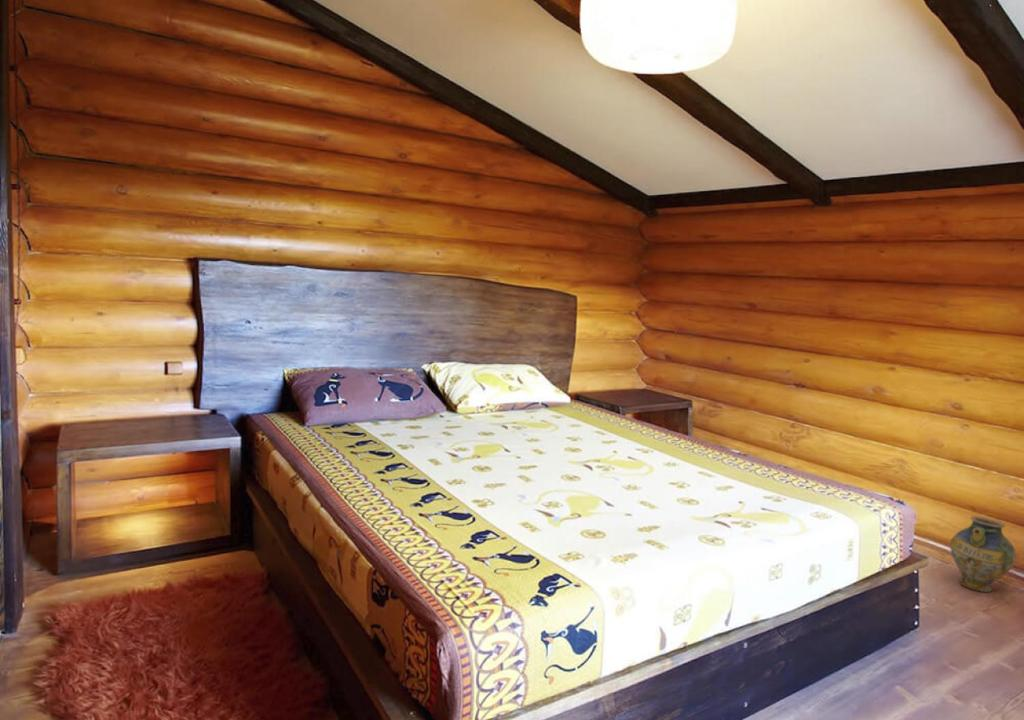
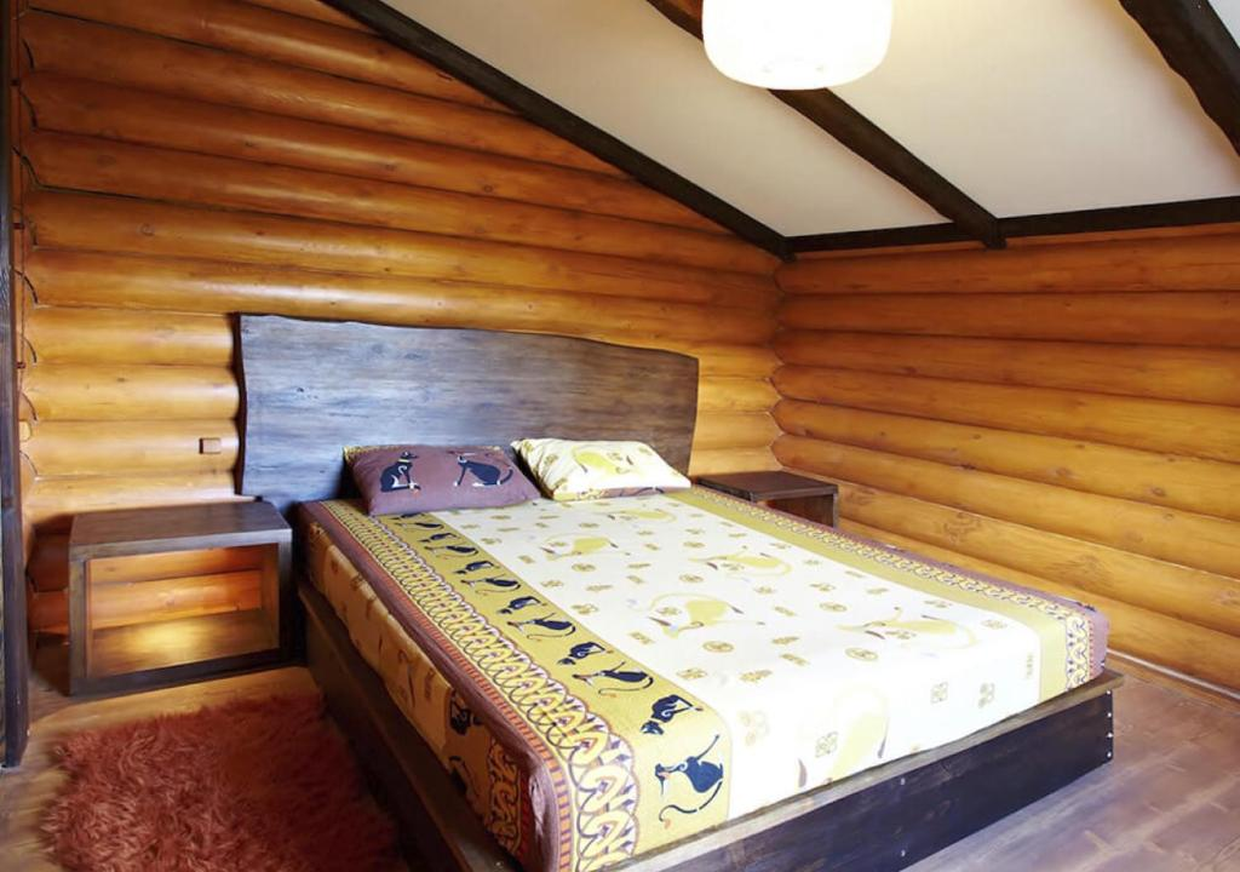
- ceramic jug [949,515,1017,593]
